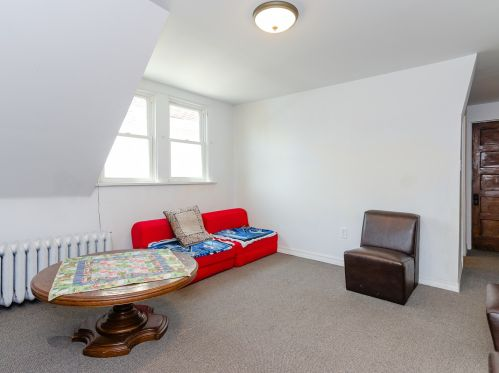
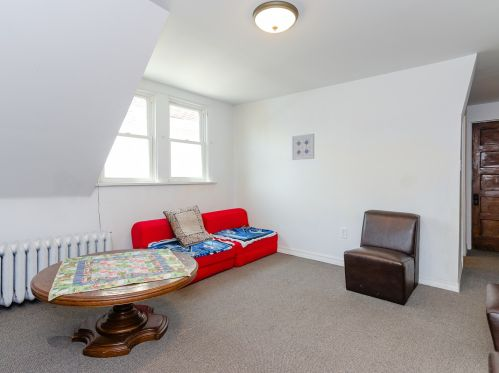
+ wall art [291,133,315,161]
